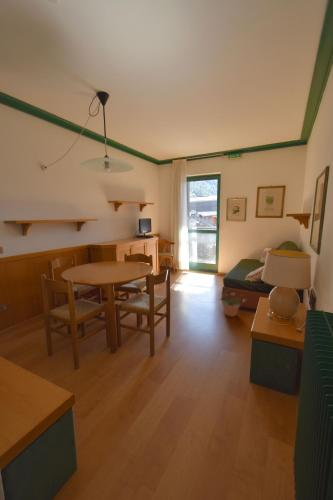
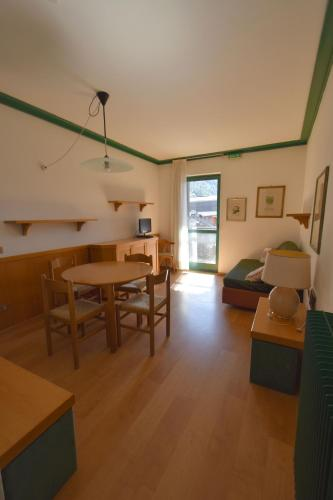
- potted plant [219,288,247,318]
